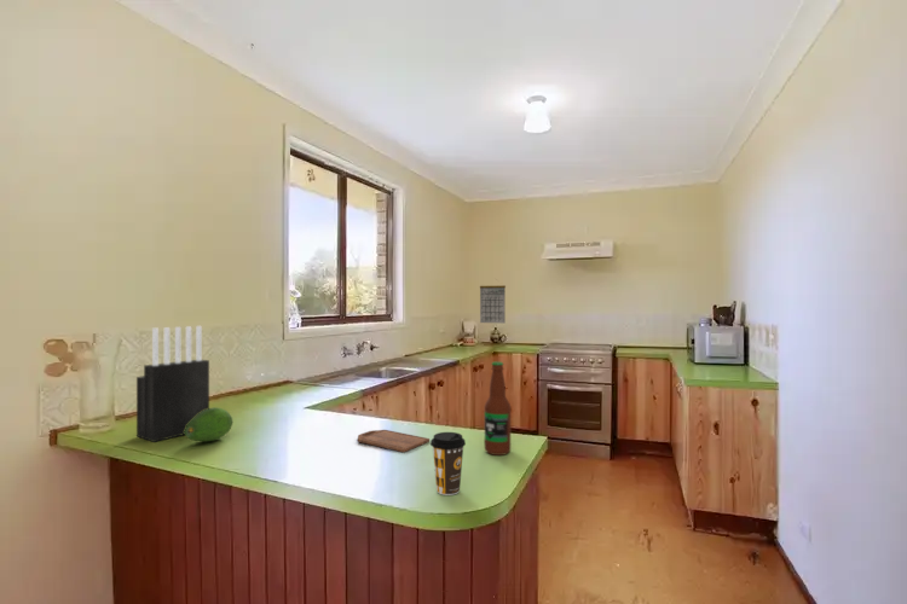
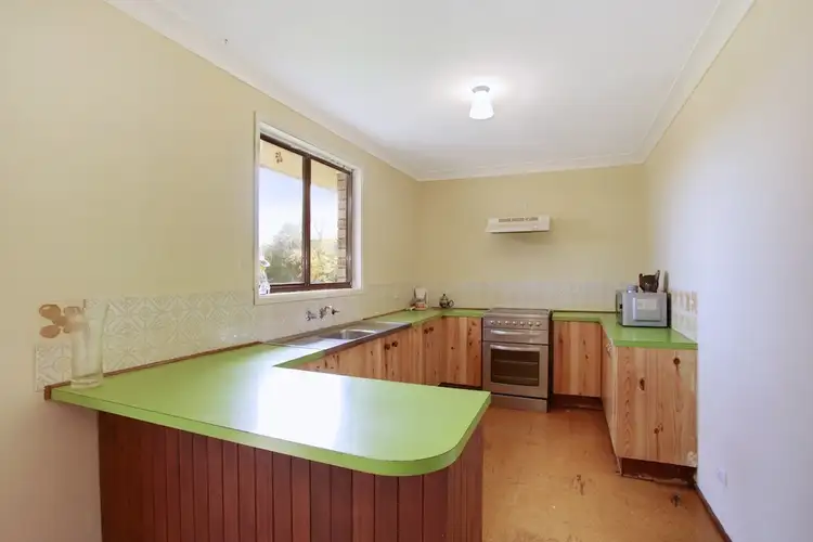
- knife block [135,325,210,443]
- bottle [484,360,512,457]
- calendar [479,278,507,325]
- coffee cup [429,431,467,496]
- cutting board [357,429,431,453]
- fruit [184,406,233,442]
